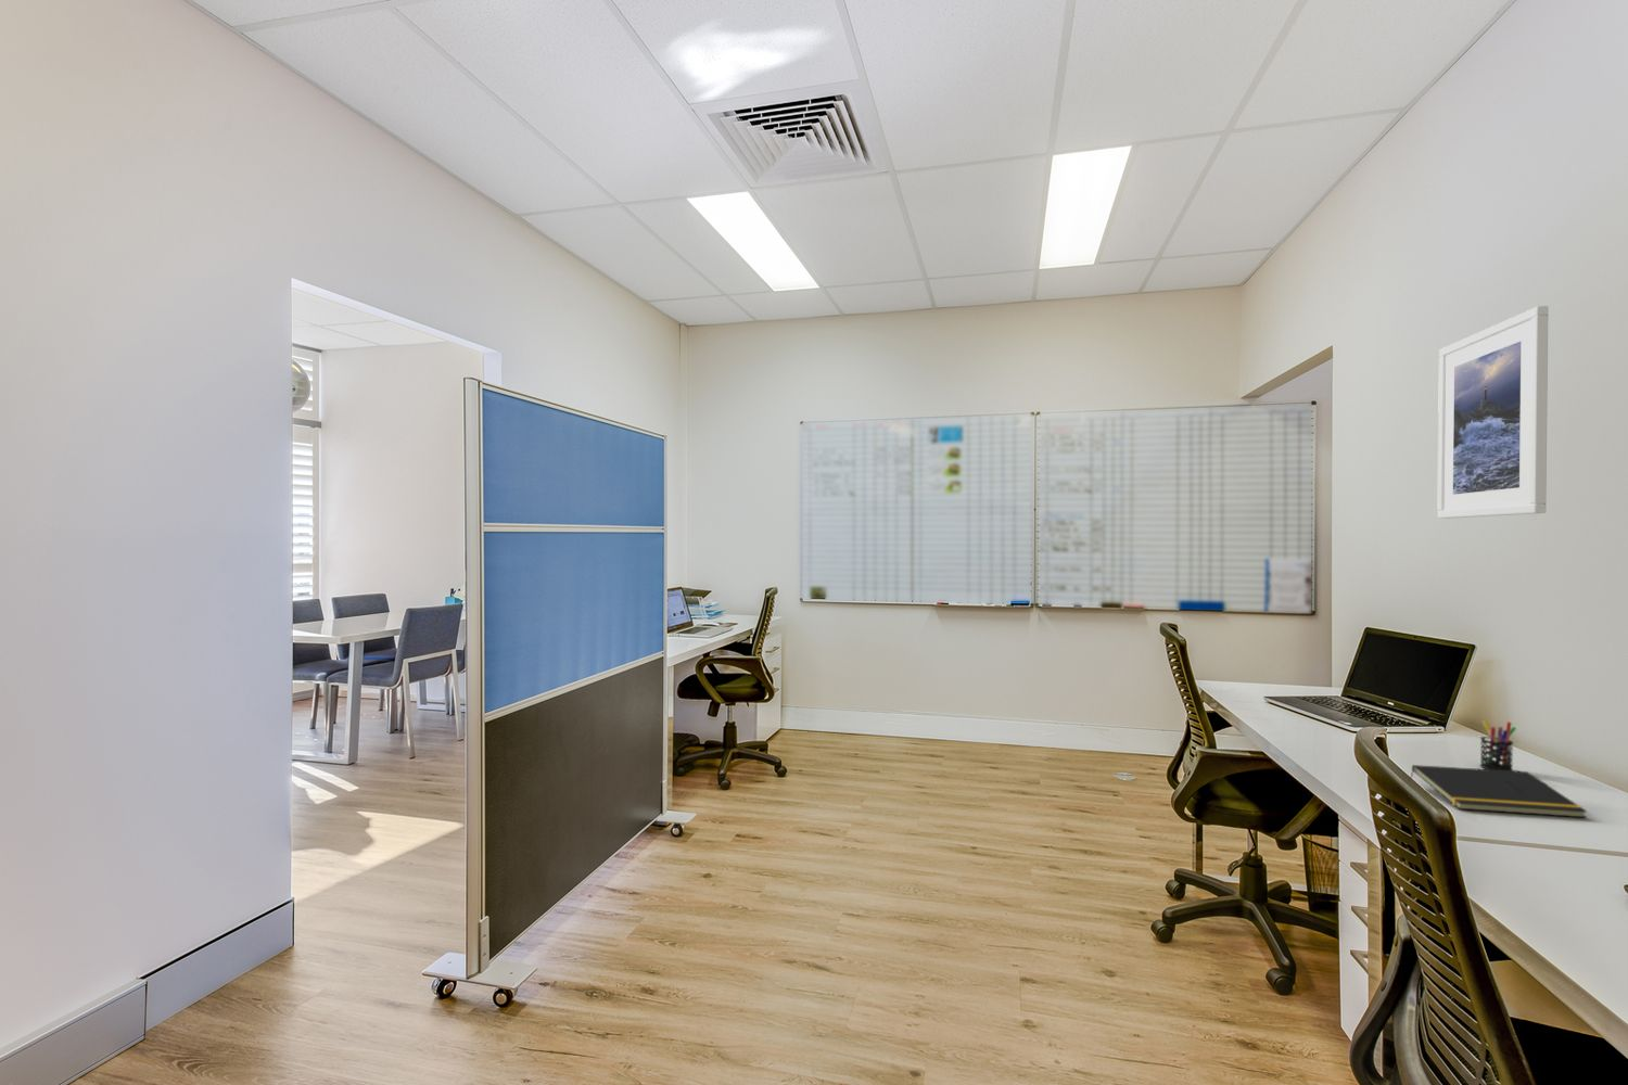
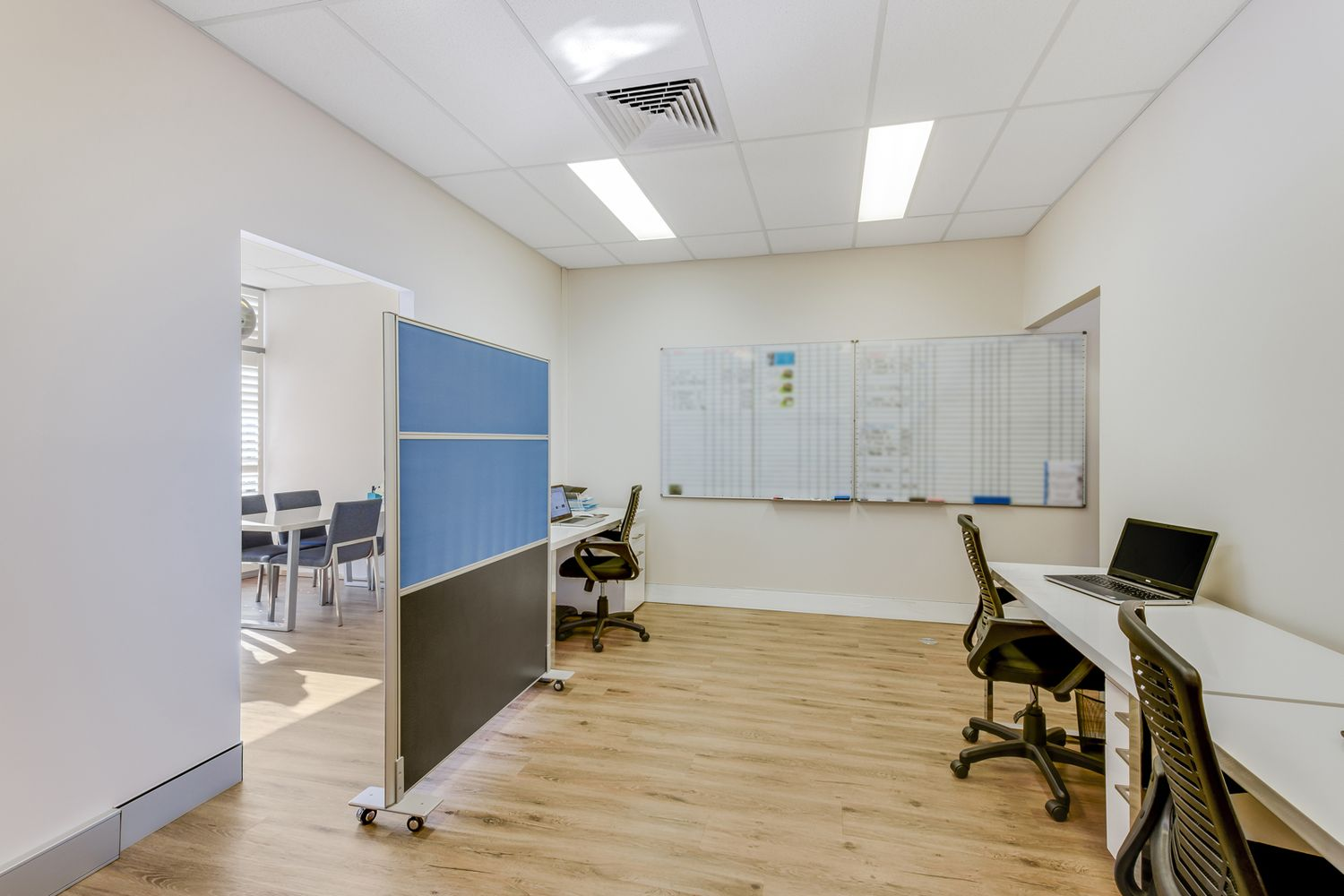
- notepad [1410,764,1589,819]
- pen holder [1479,719,1518,770]
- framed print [1435,305,1549,519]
